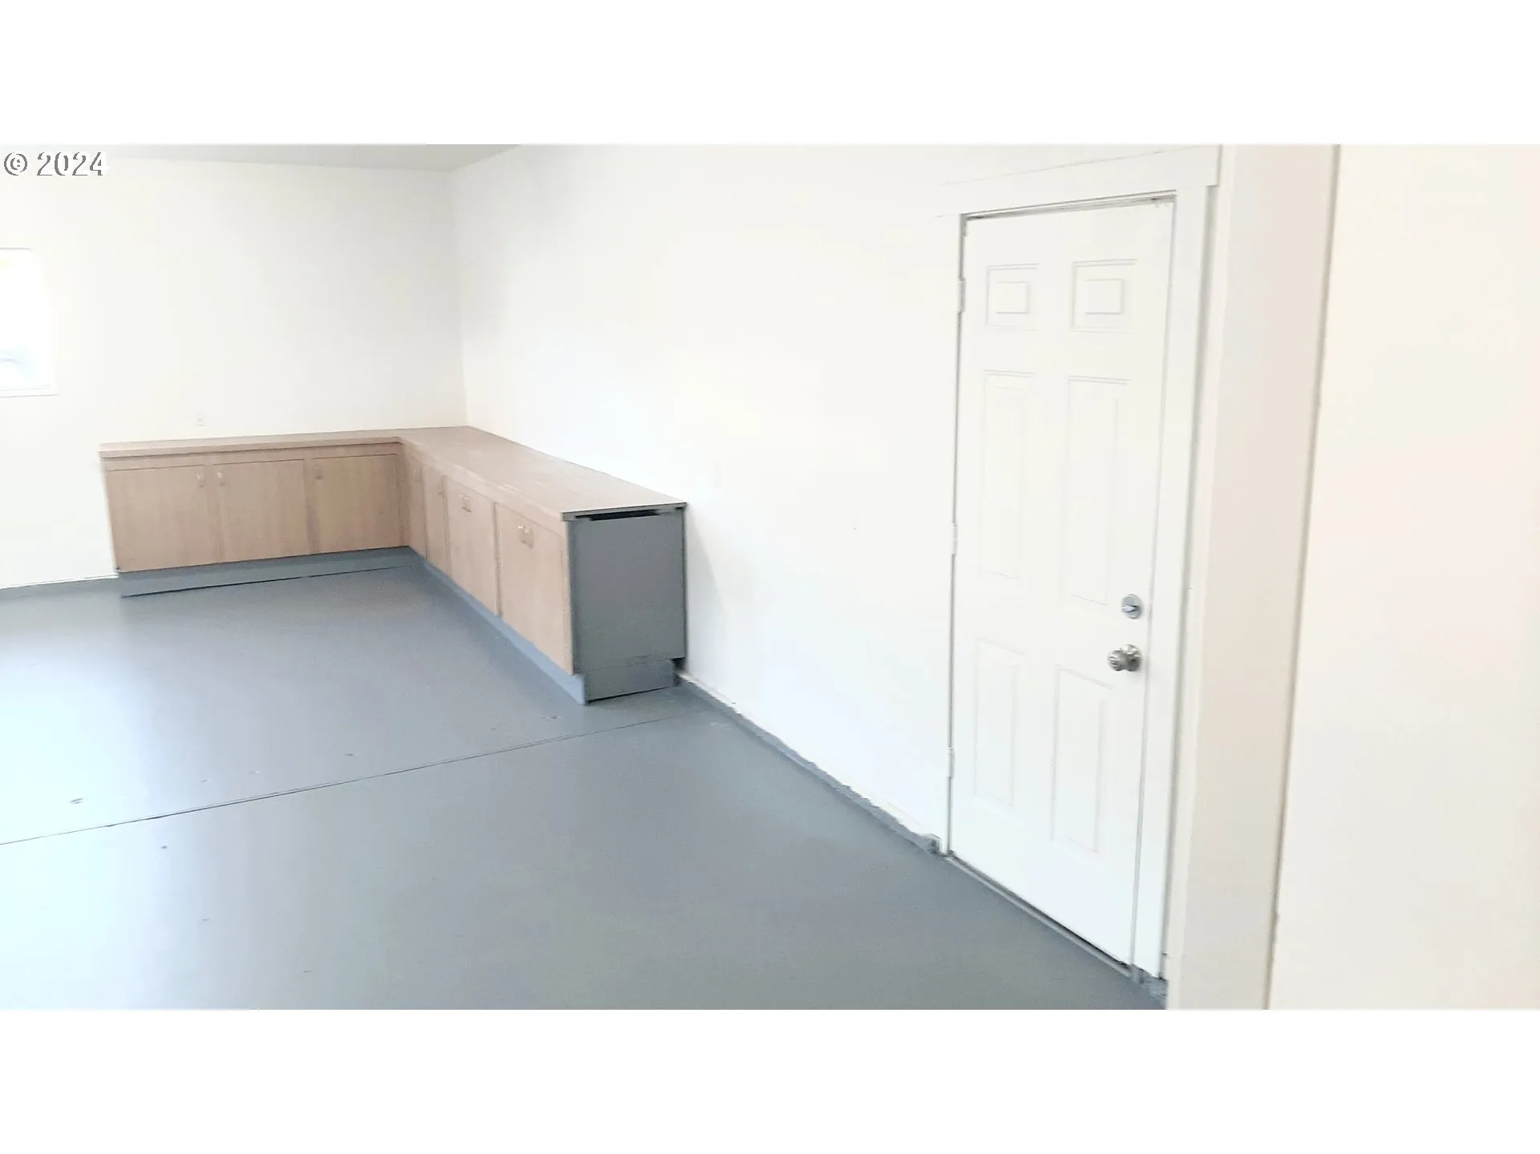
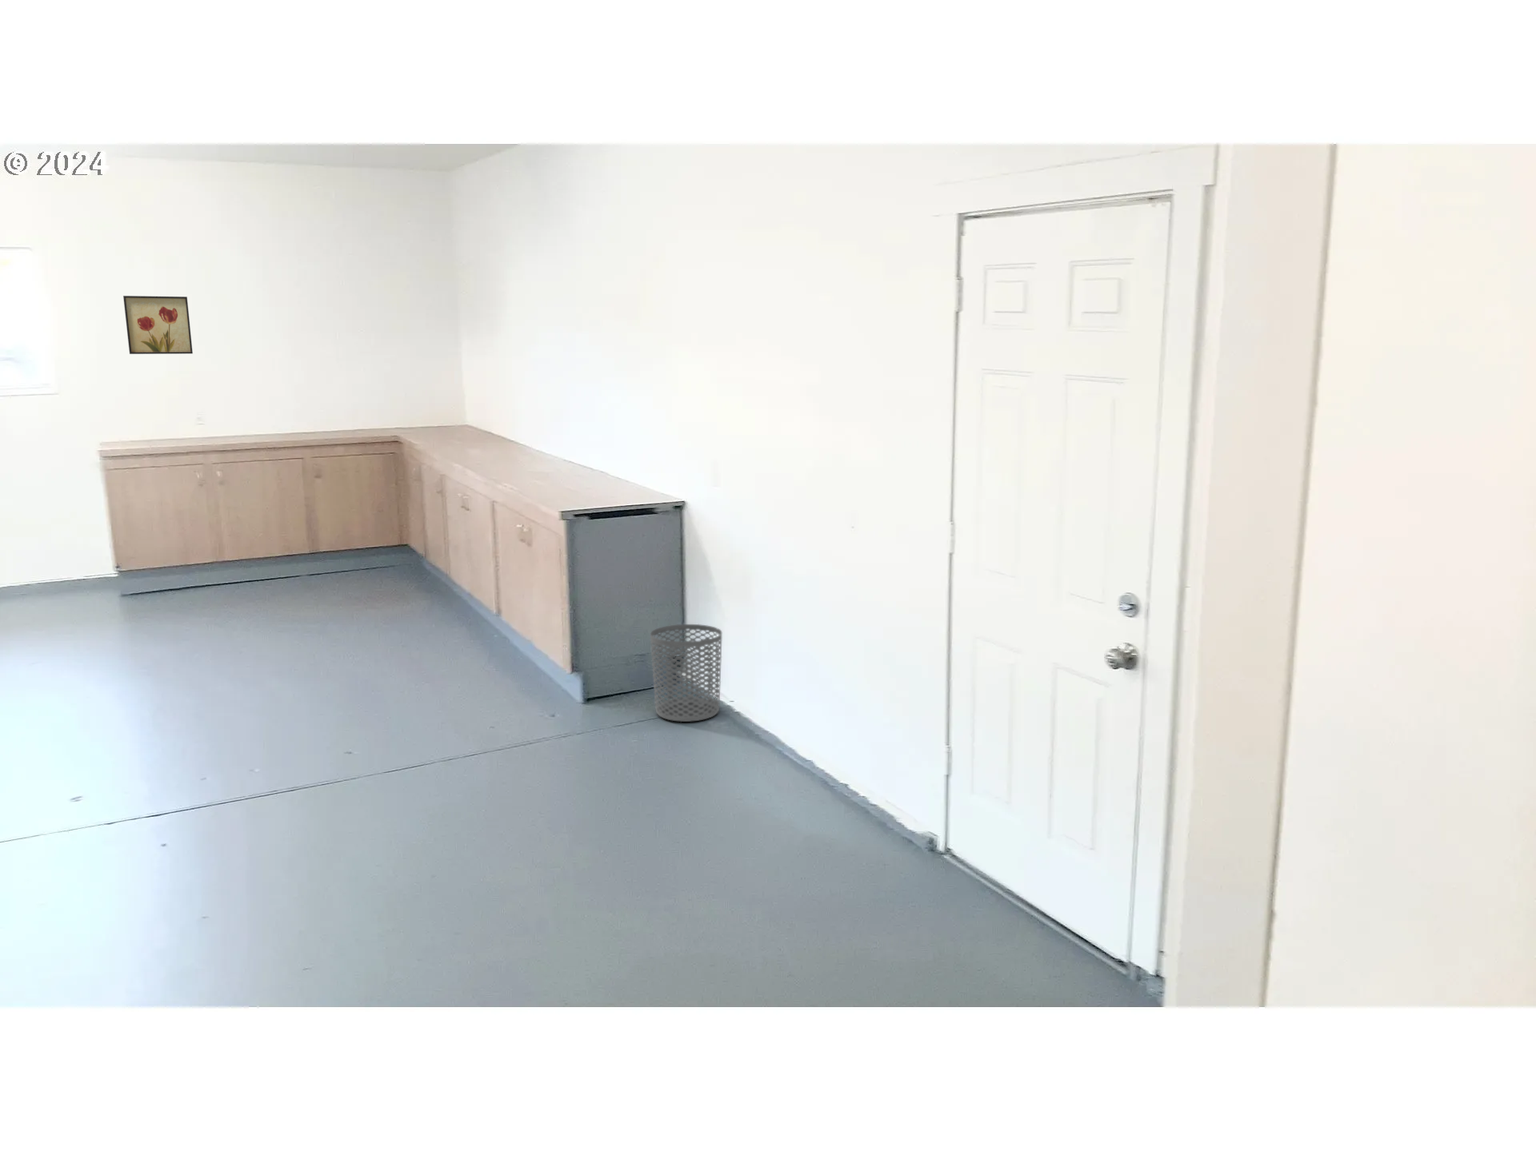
+ wall art [122,295,194,355]
+ waste bin [649,624,722,723]
